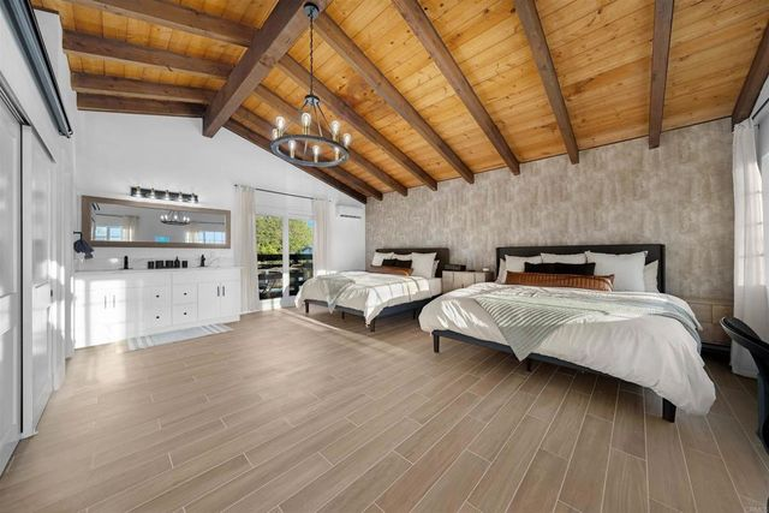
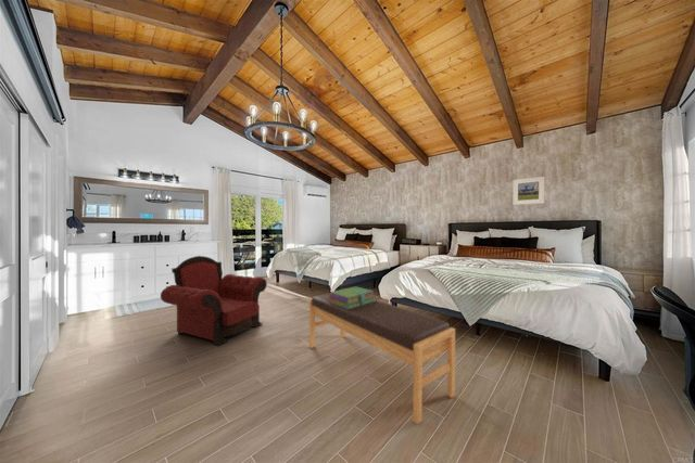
+ bench [308,293,456,425]
+ armchair [160,255,268,347]
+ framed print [511,176,546,206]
+ stack of books [328,285,377,309]
